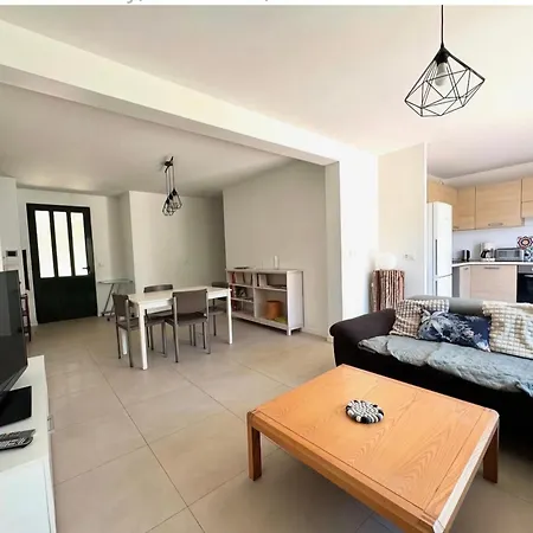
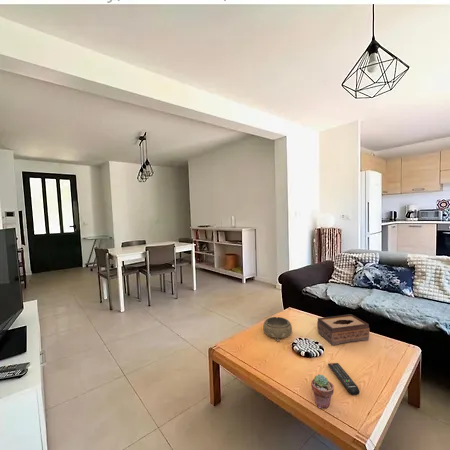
+ tissue box [316,313,370,346]
+ potted succulent [310,373,335,410]
+ remote control [327,362,361,396]
+ decorative bowl [262,316,293,342]
